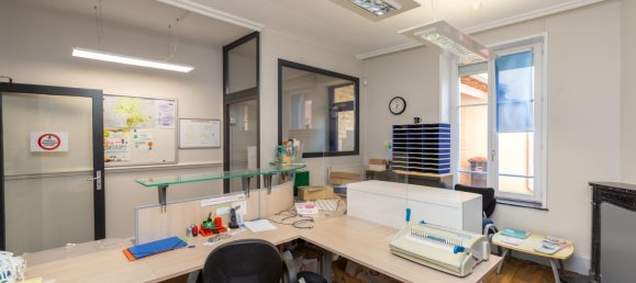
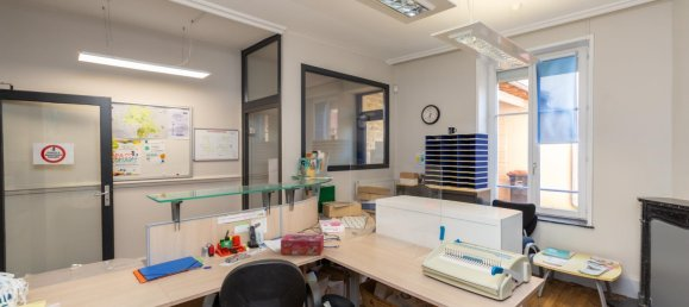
+ tissue box [280,233,325,256]
